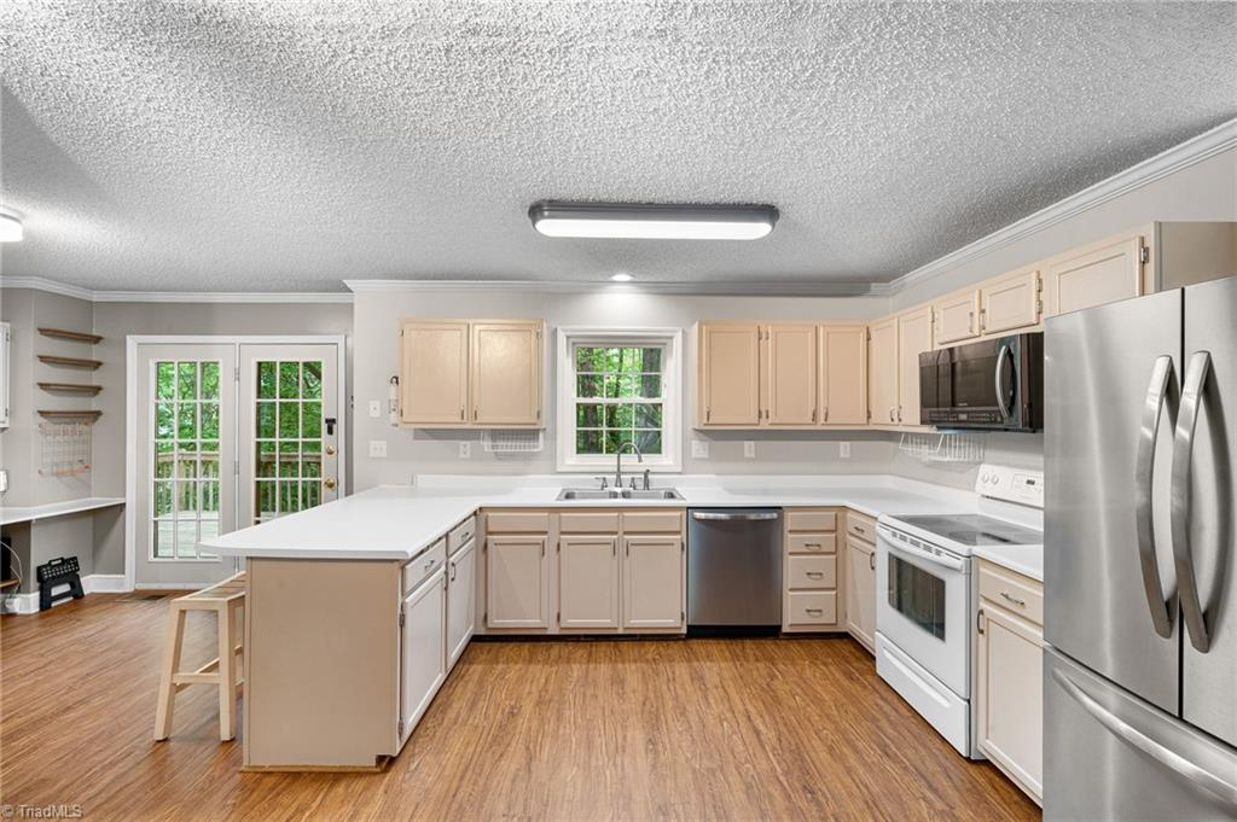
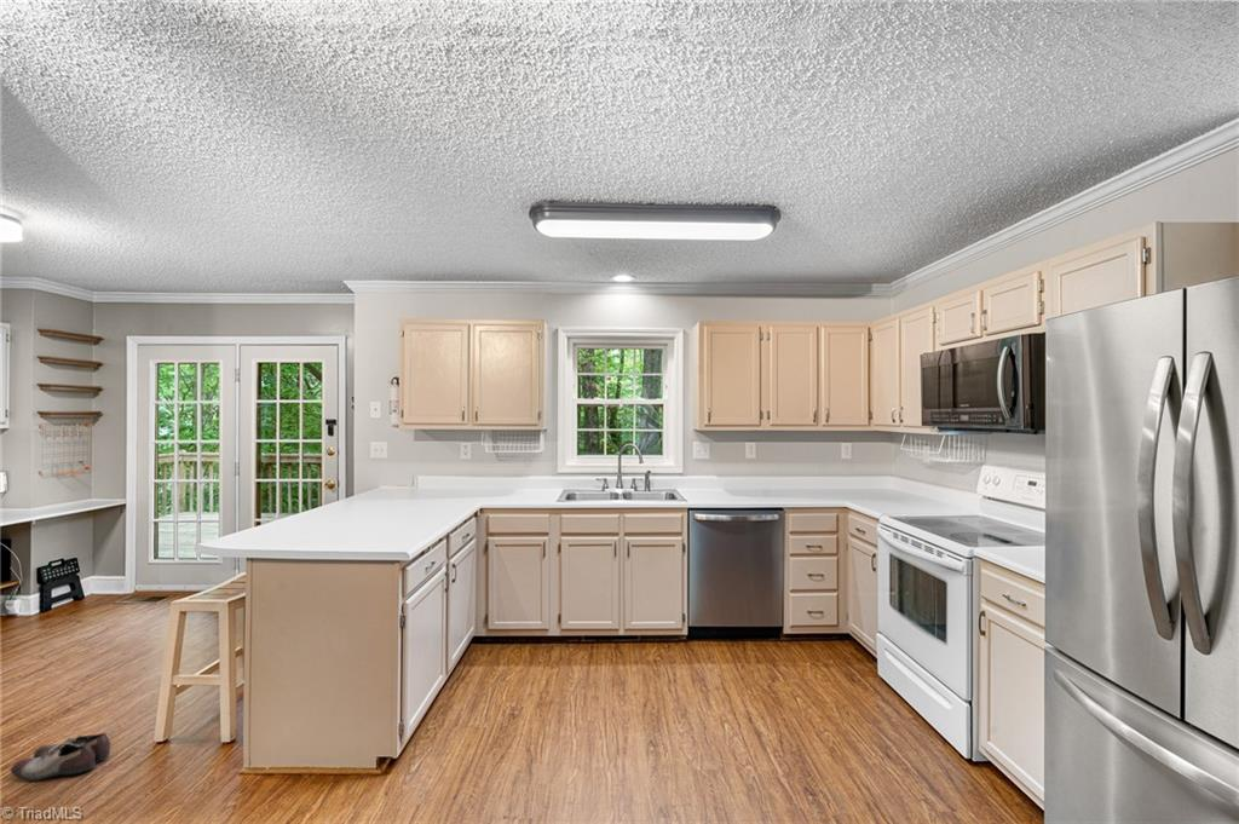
+ shoe [10,732,113,783]
